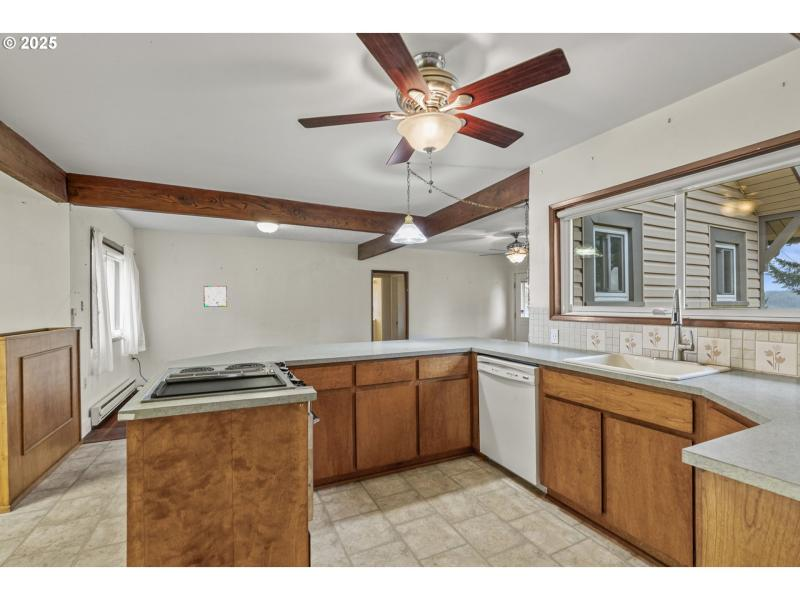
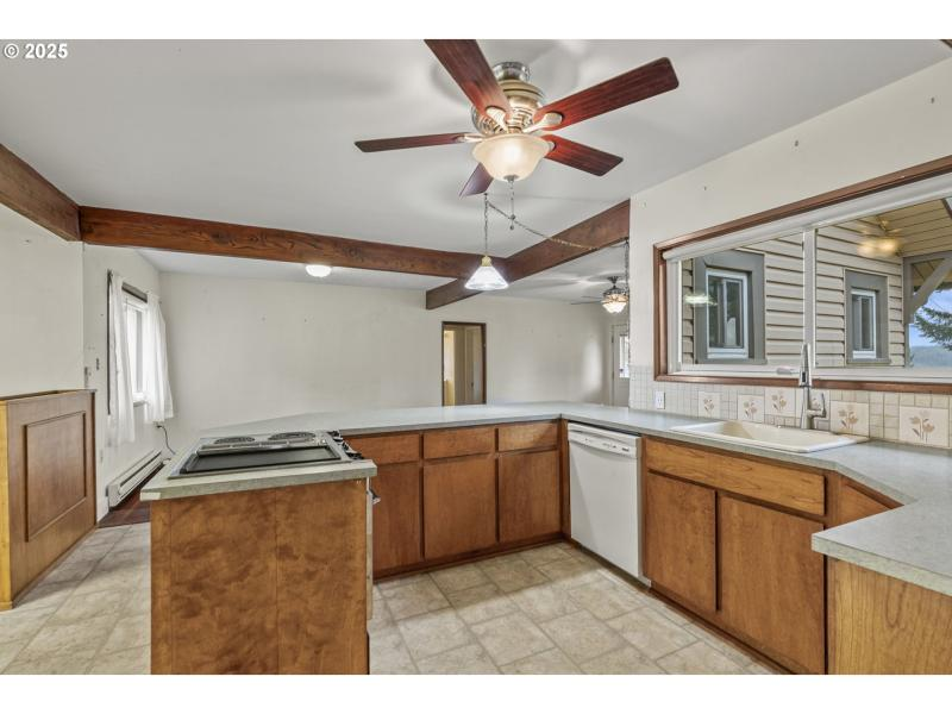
- wall art [203,285,228,308]
